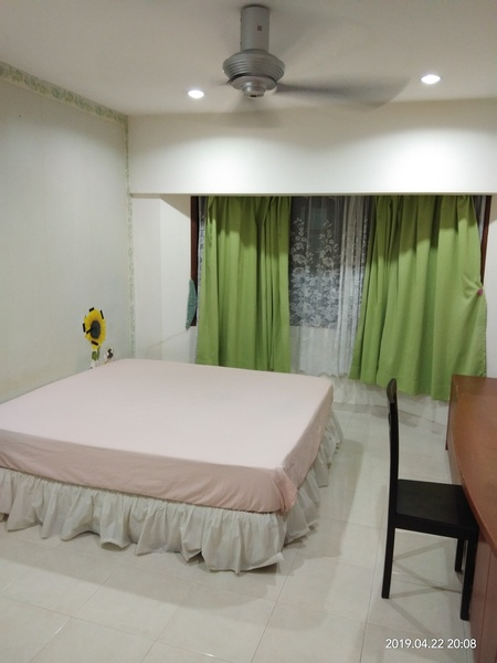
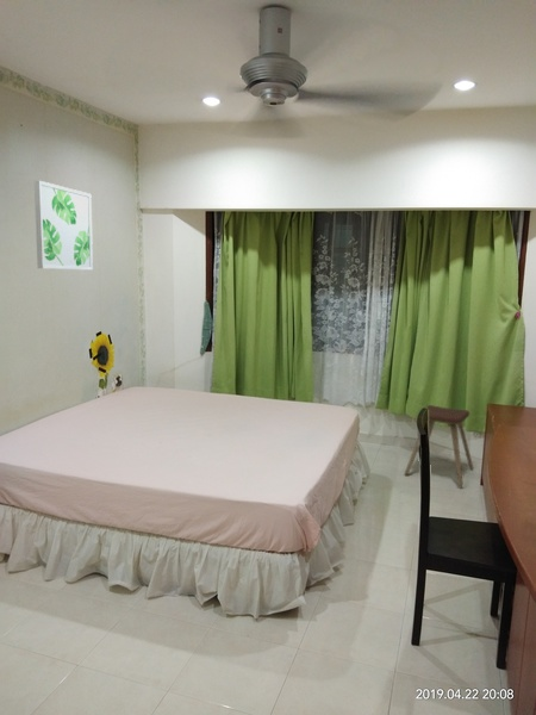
+ wall art [33,180,94,272]
+ music stool [404,404,475,487]
